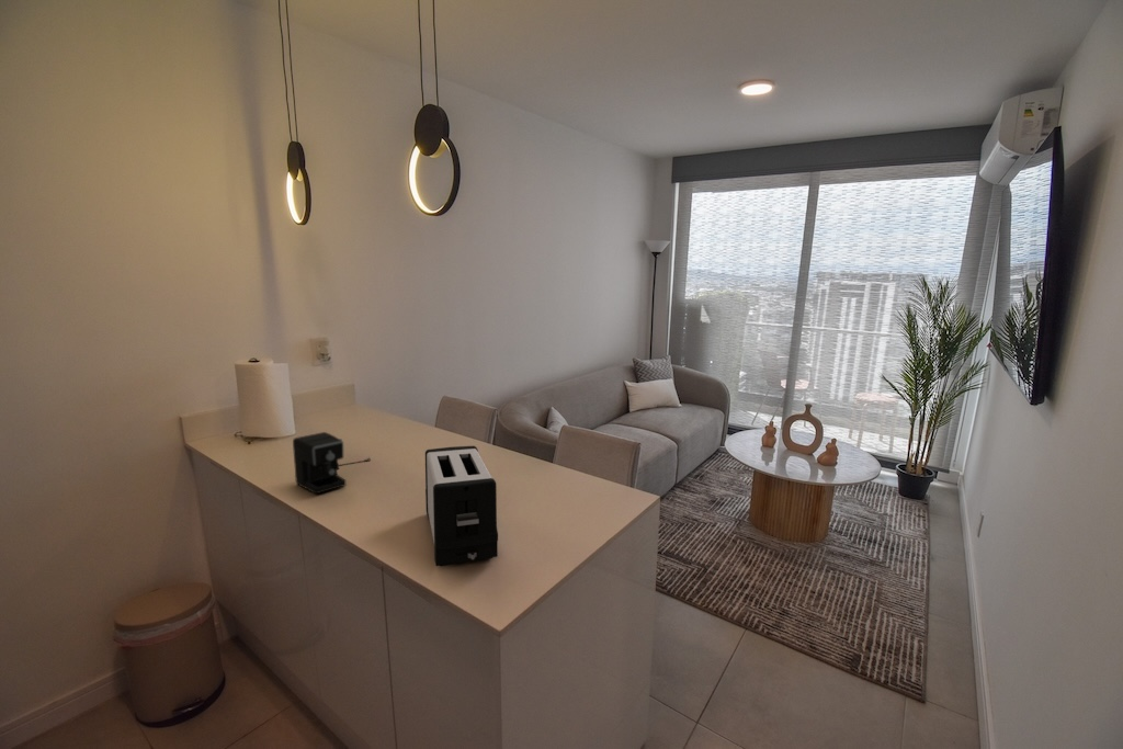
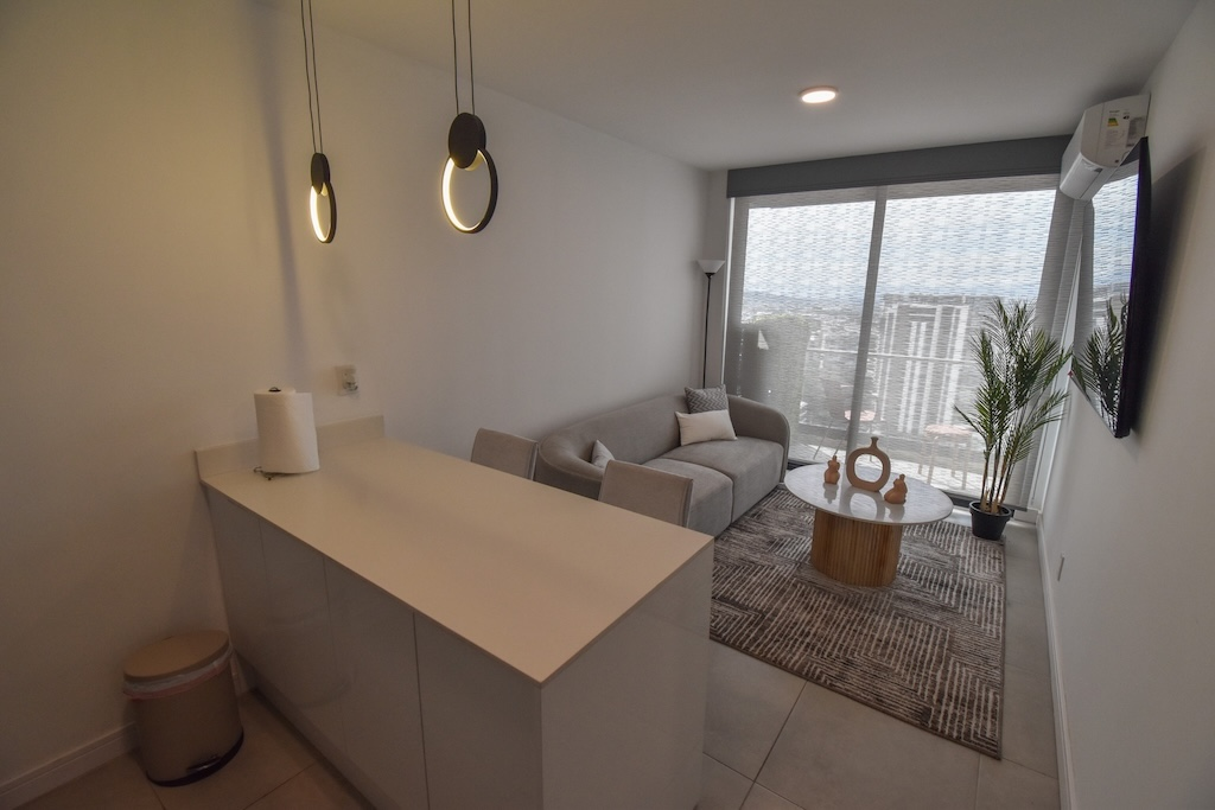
- toaster [424,445,499,567]
- coffee maker [292,431,372,495]
